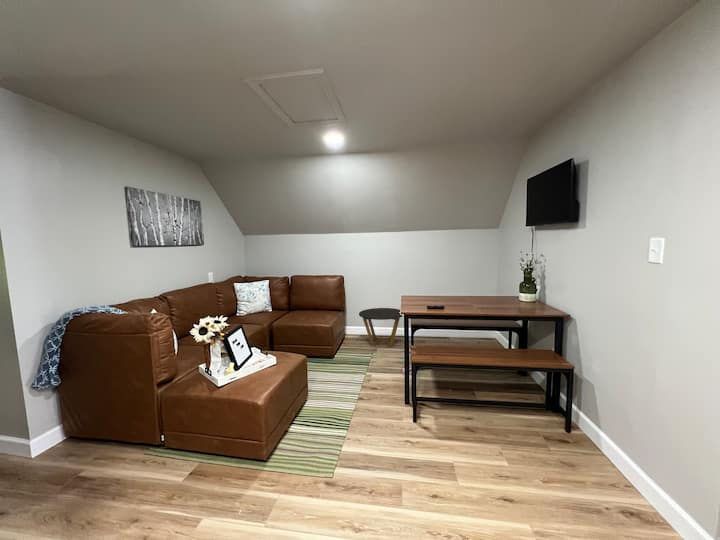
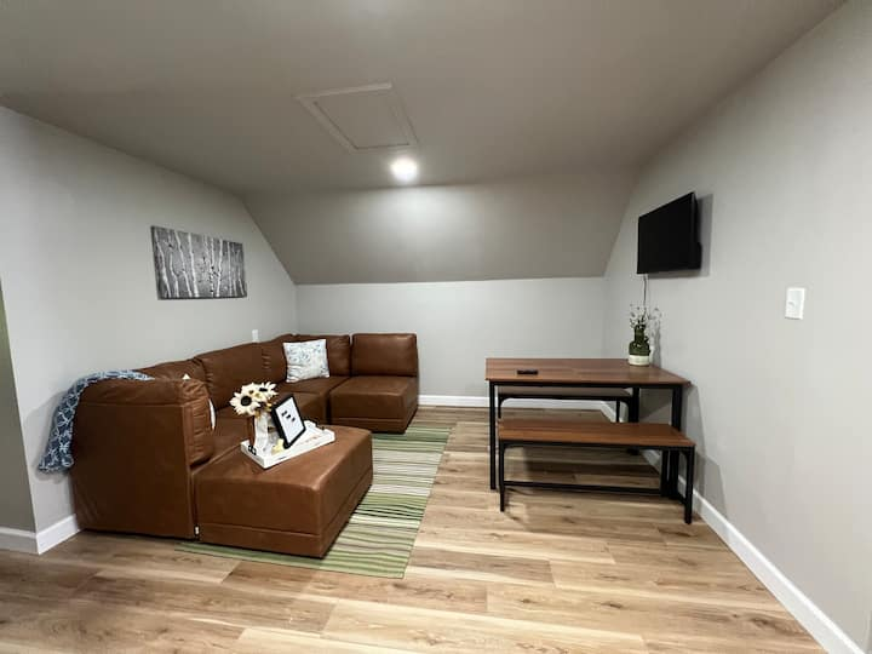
- side table [358,307,404,348]
